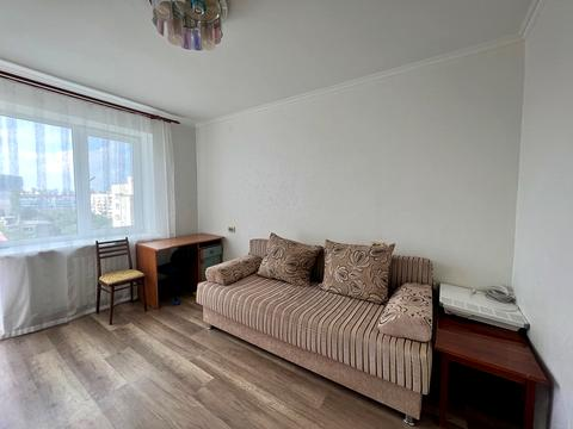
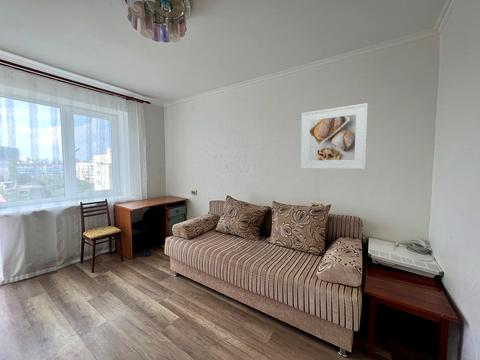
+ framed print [300,102,369,170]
